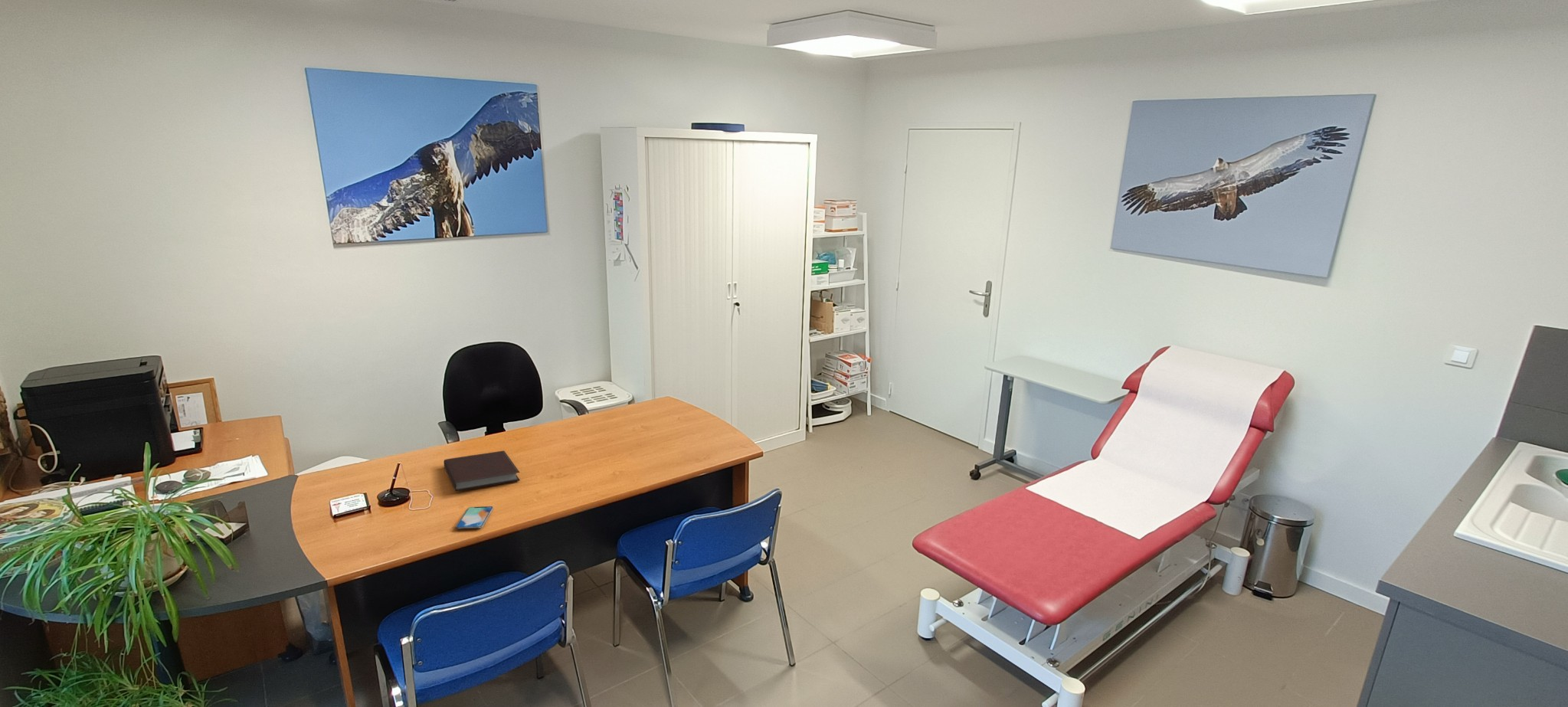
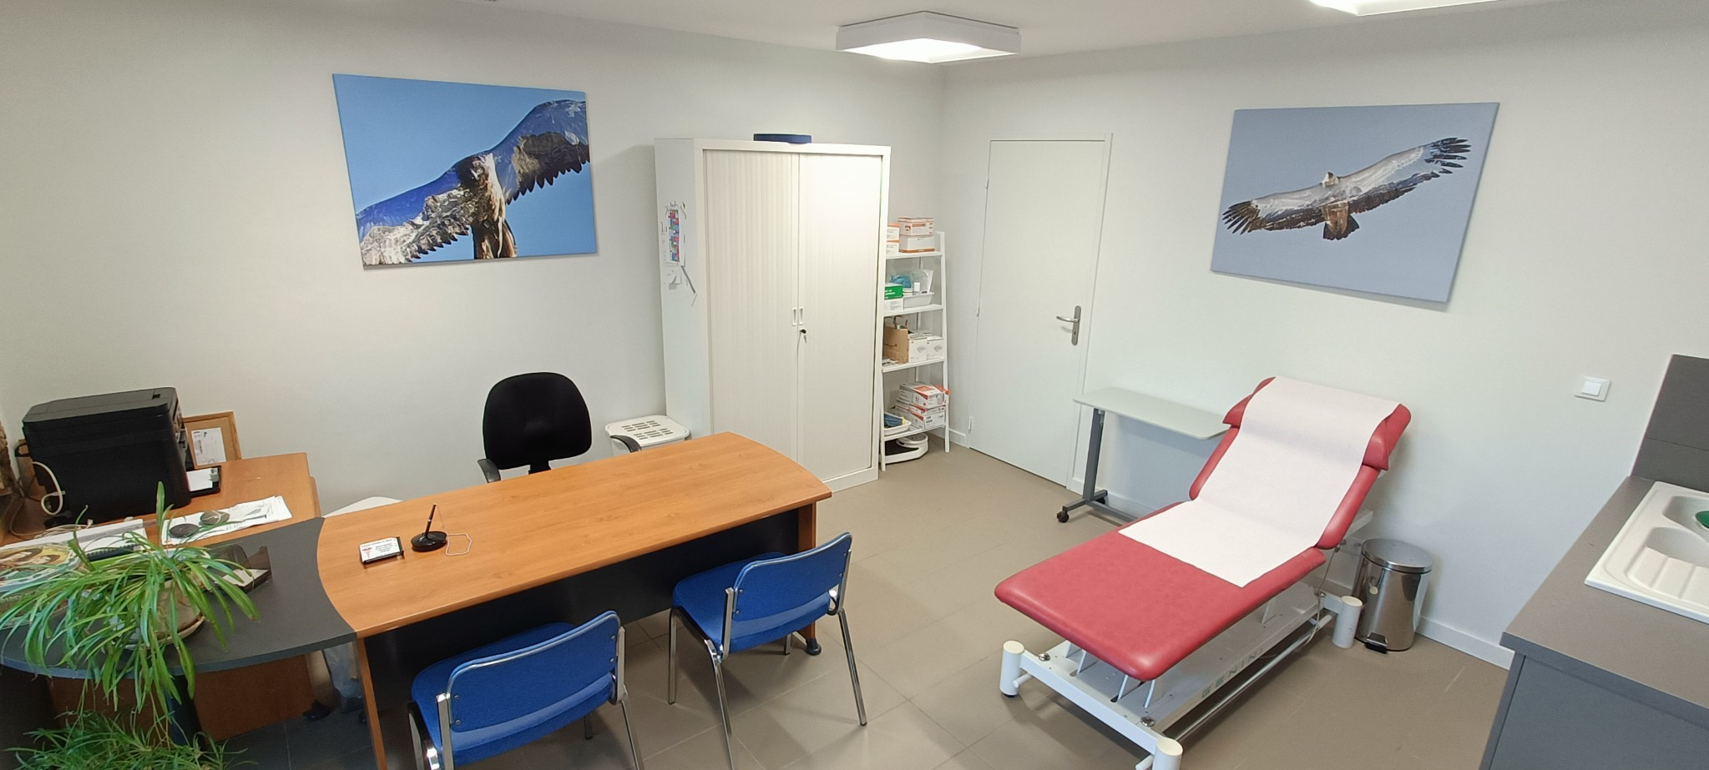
- smartphone [455,506,494,529]
- notebook [444,450,521,492]
